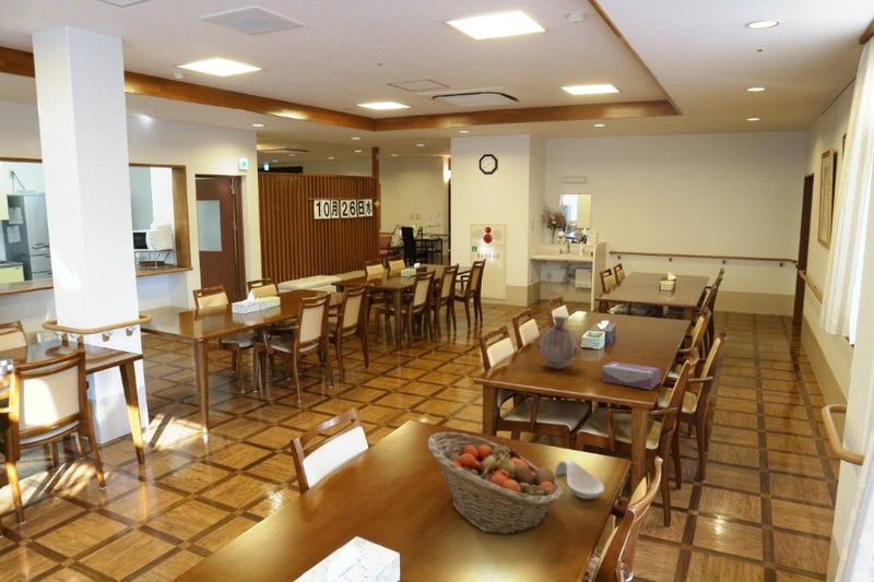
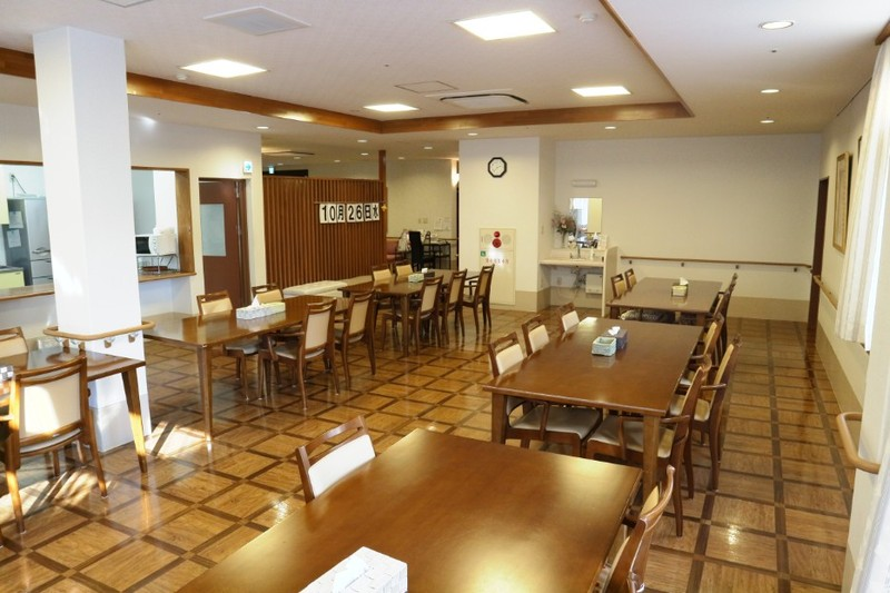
- fruit basket [427,431,564,535]
- spoon rest [554,459,605,500]
- vase [536,314,581,370]
- tissue box [601,360,661,390]
